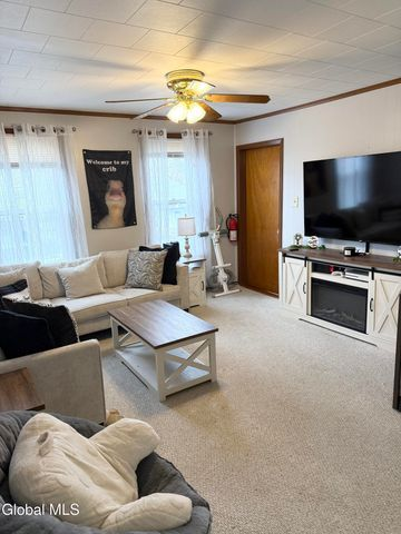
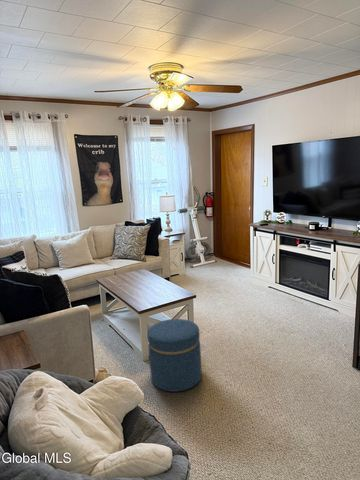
+ ottoman [147,318,203,393]
